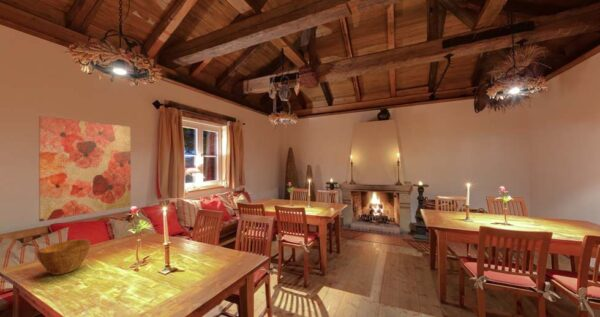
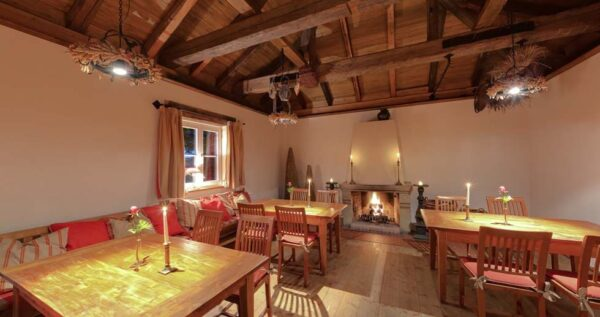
- bowl [36,238,92,276]
- wall art [38,115,132,222]
